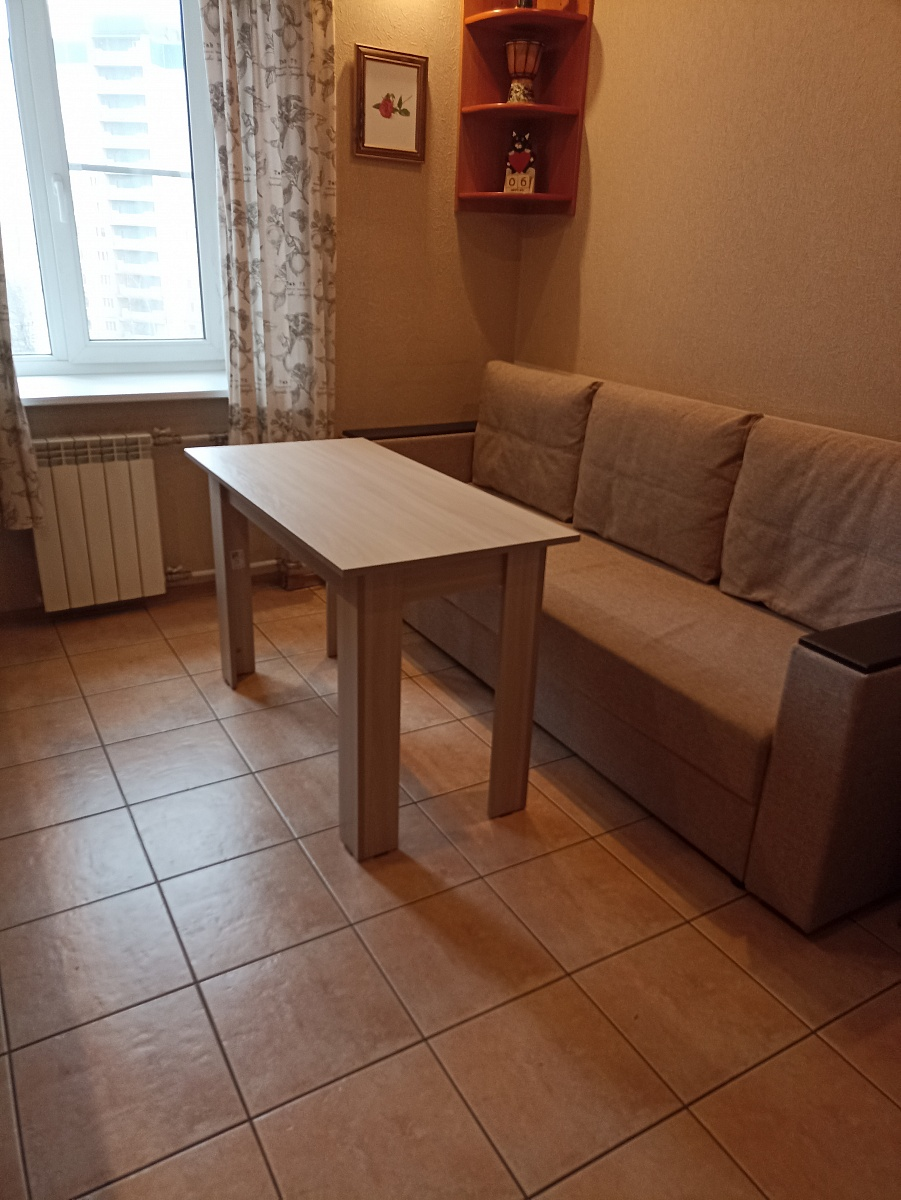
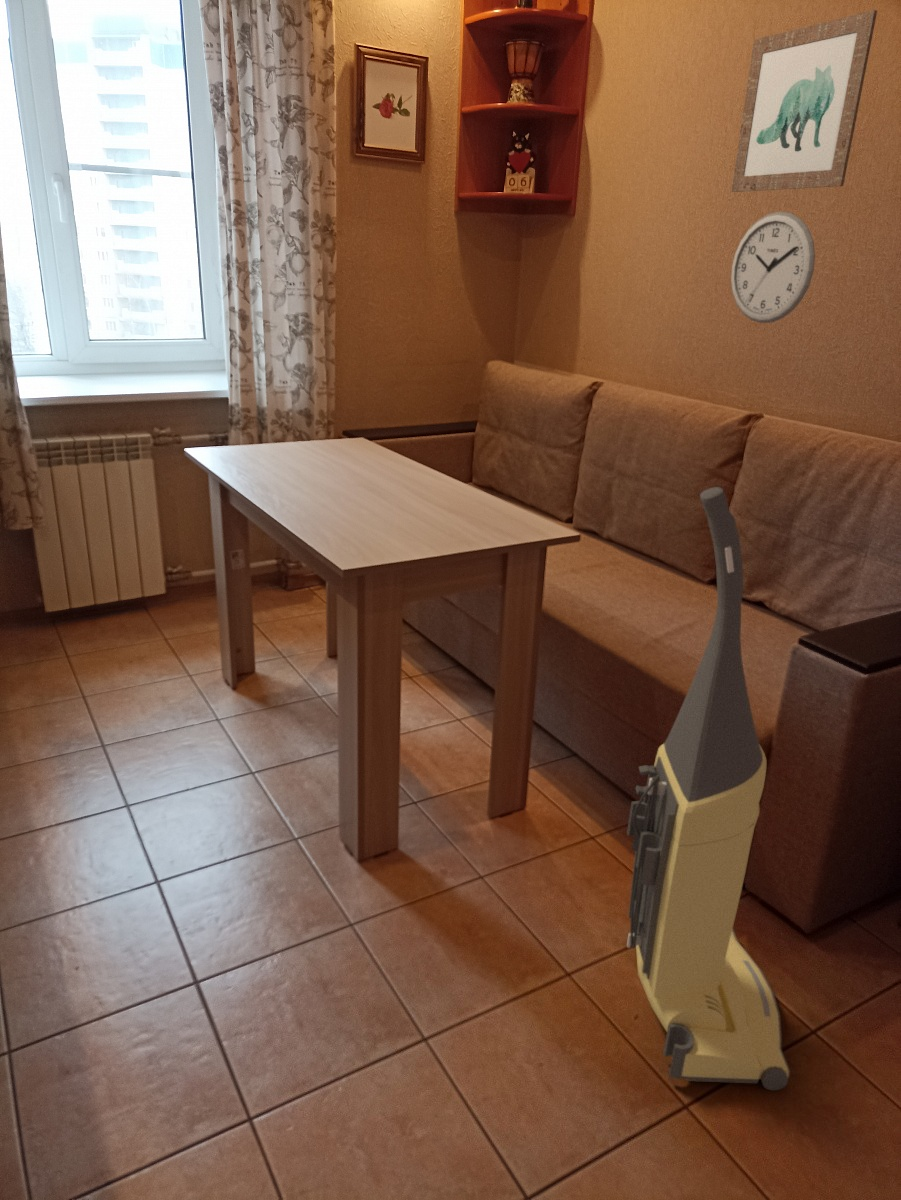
+ wall clock [730,211,816,324]
+ vacuum cleaner [626,486,792,1092]
+ wall art [730,9,878,193]
